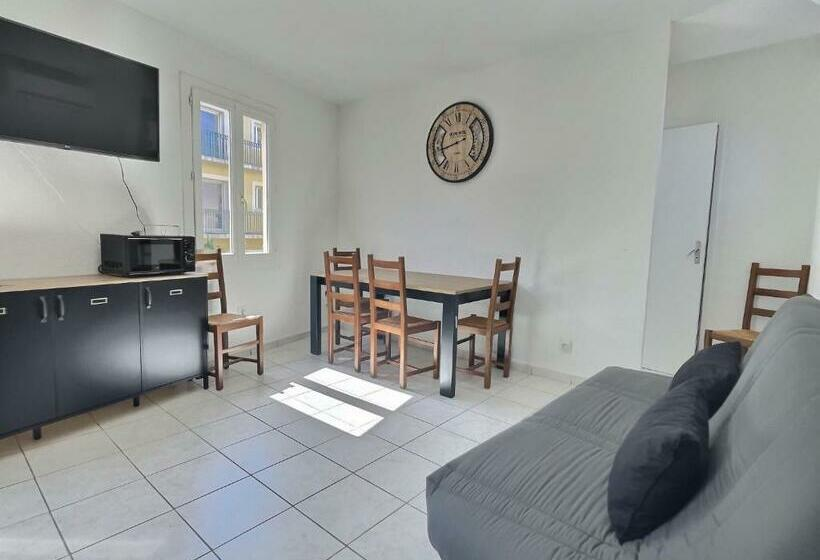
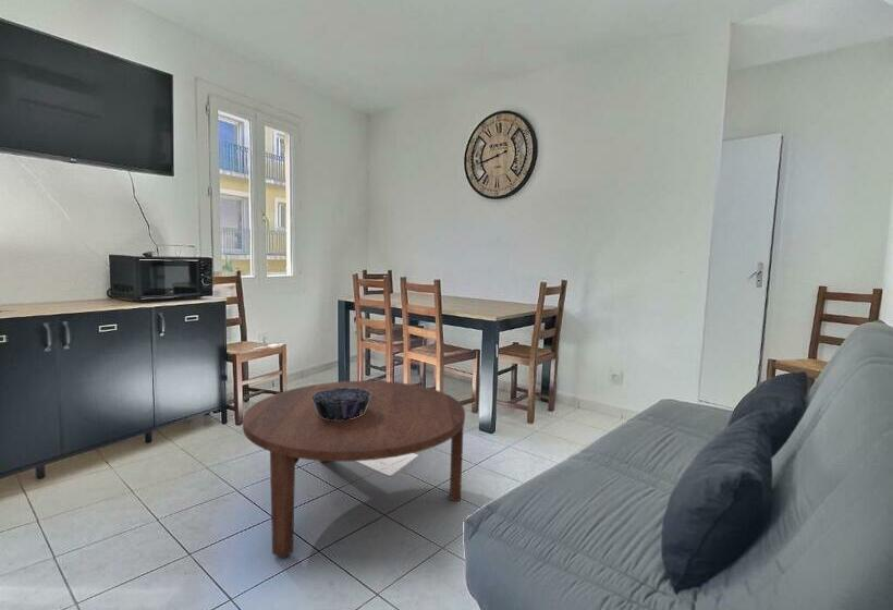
+ decorative bowl [311,388,371,420]
+ coffee table [242,380,466,559]
